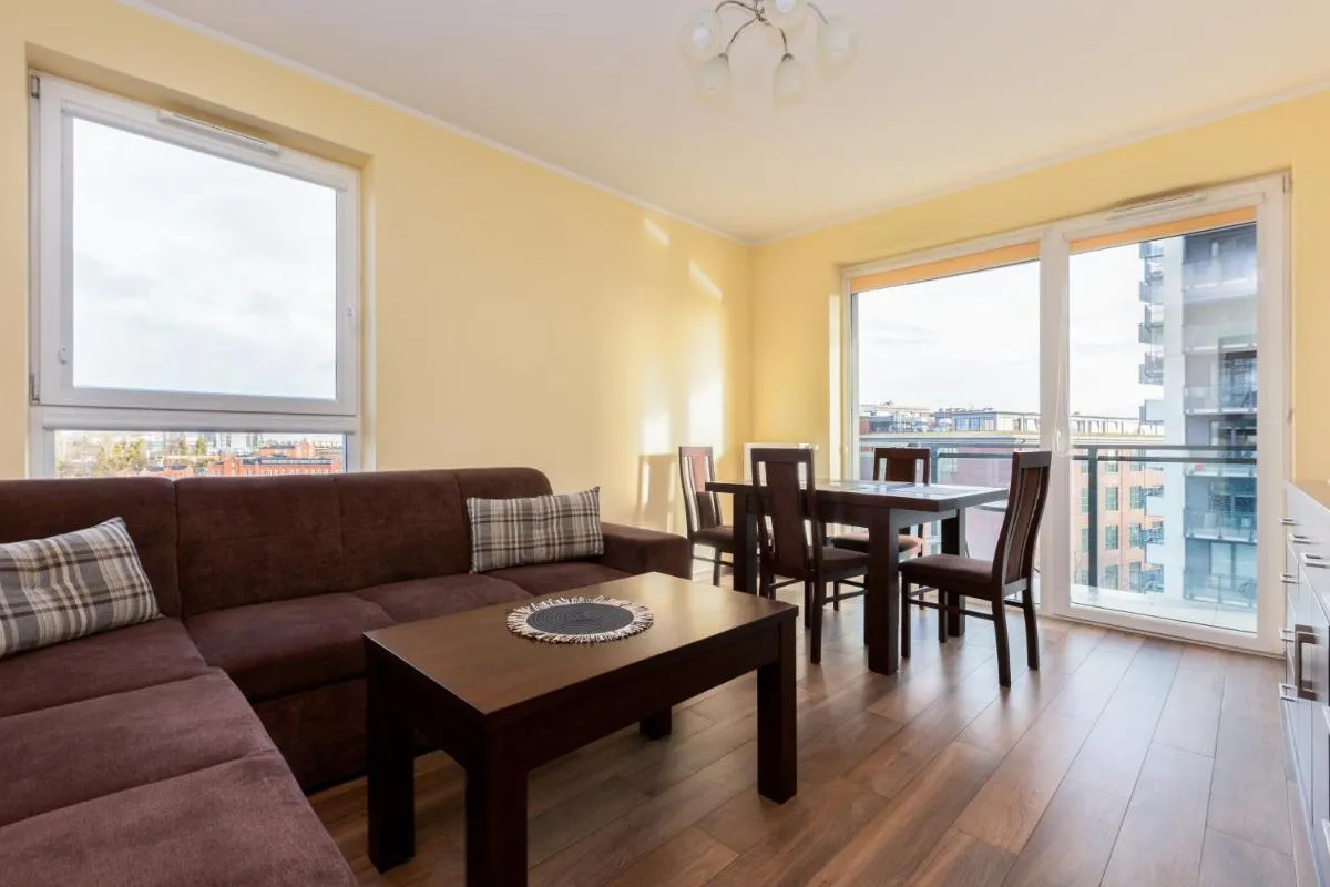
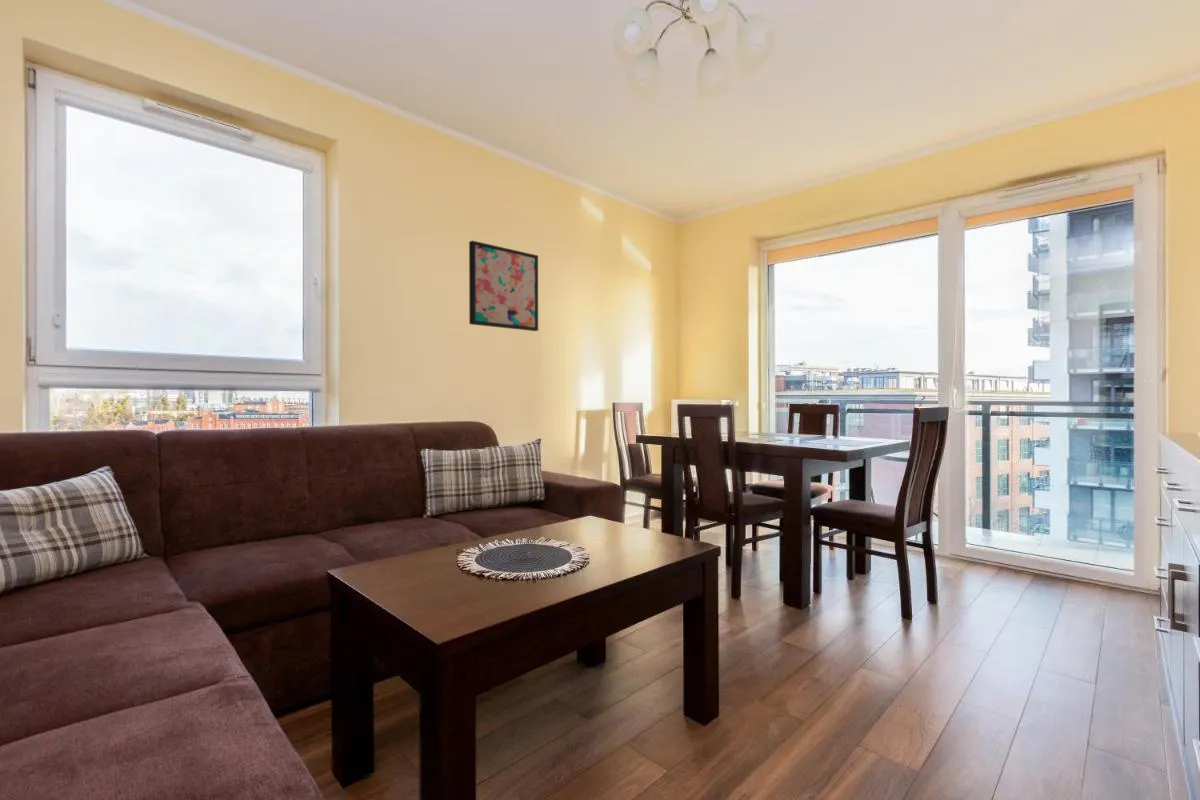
+ wall art [468,240,539,332]
